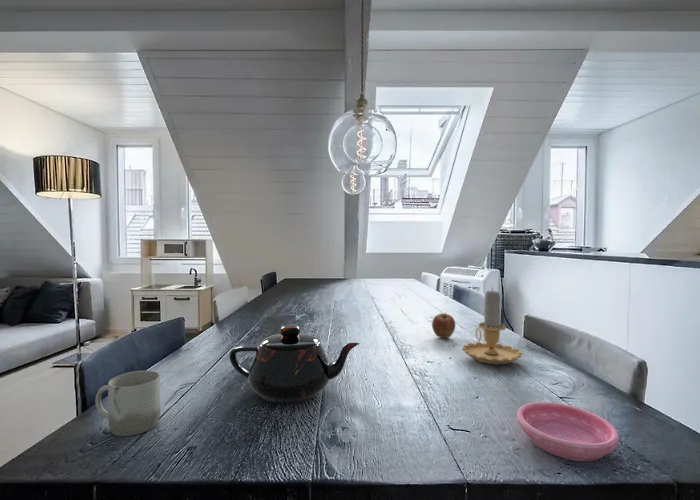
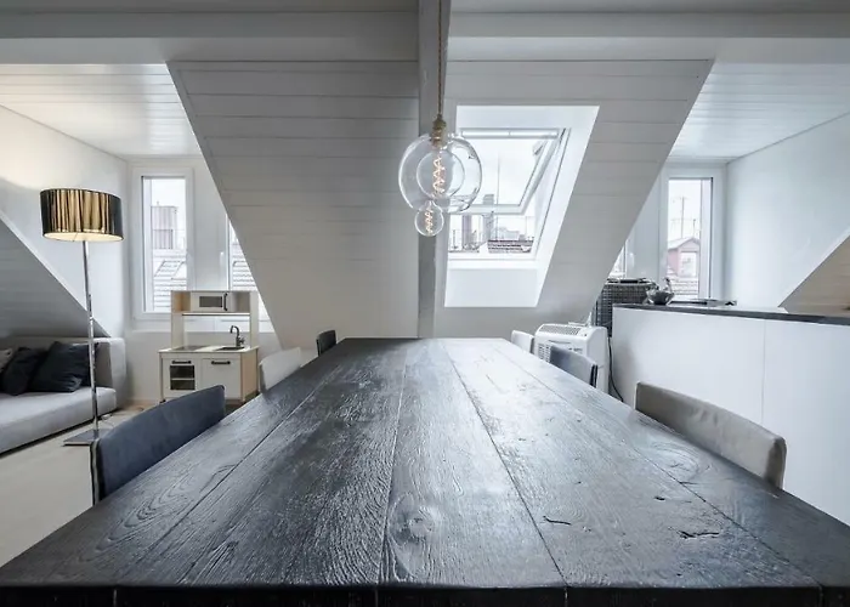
- cup [94,370,161,437]
- fruit [431,312,456,339]
- teapot [229,324,361,404]
- candle [461,286,523,366]
- saucer [516,401,620,462]
